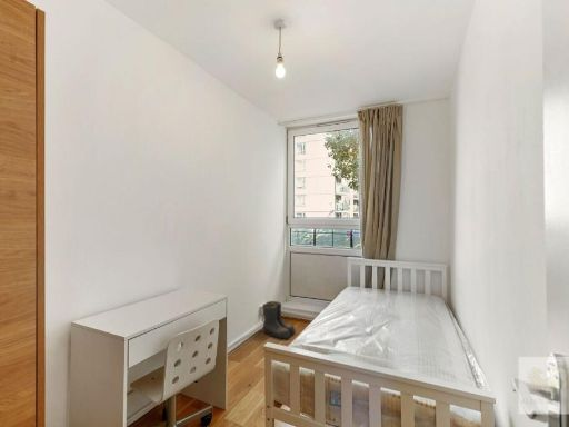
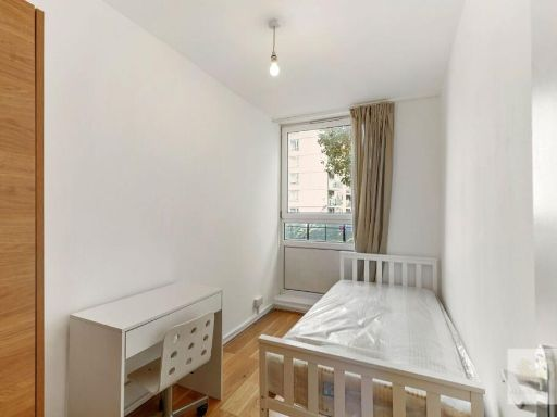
- boots [261,300,297,340]
